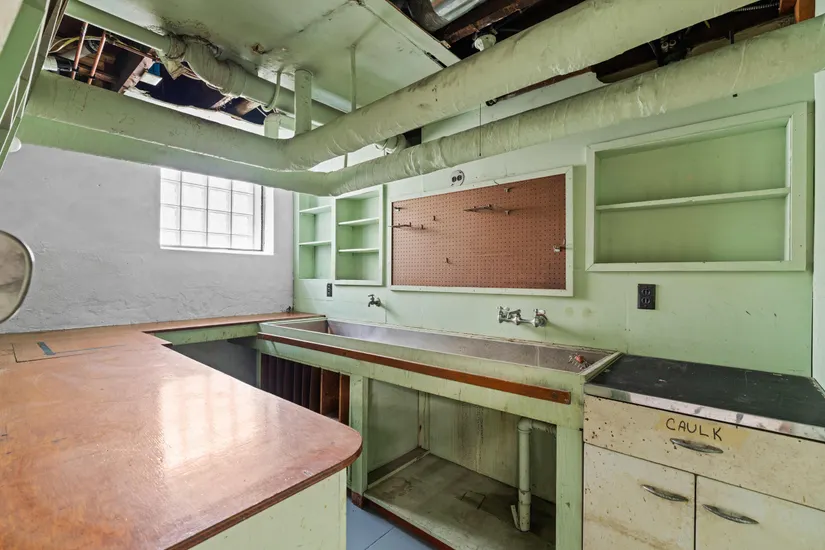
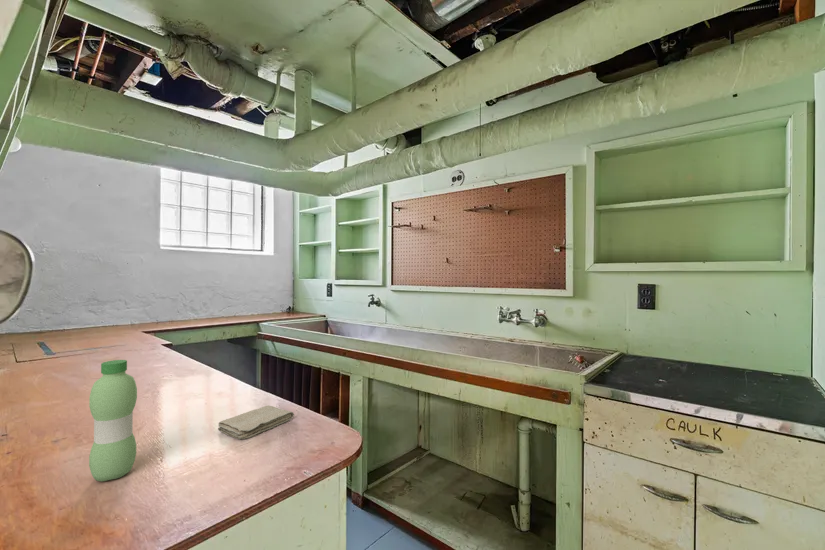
+ washcloth [217,404,295,440]
+ water bottle [88,359,138,482]
